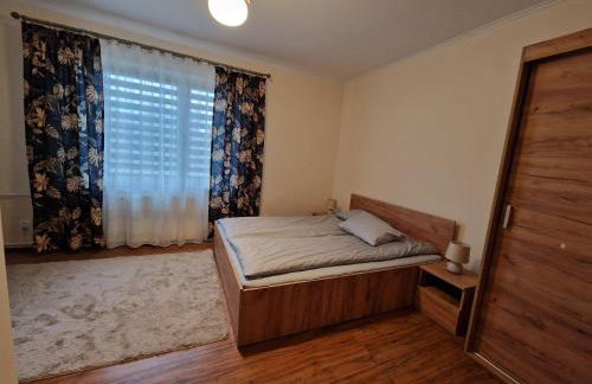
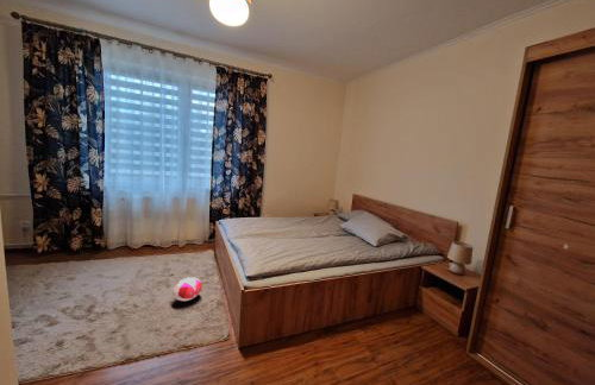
+ plush toy [171,276,203,303]
